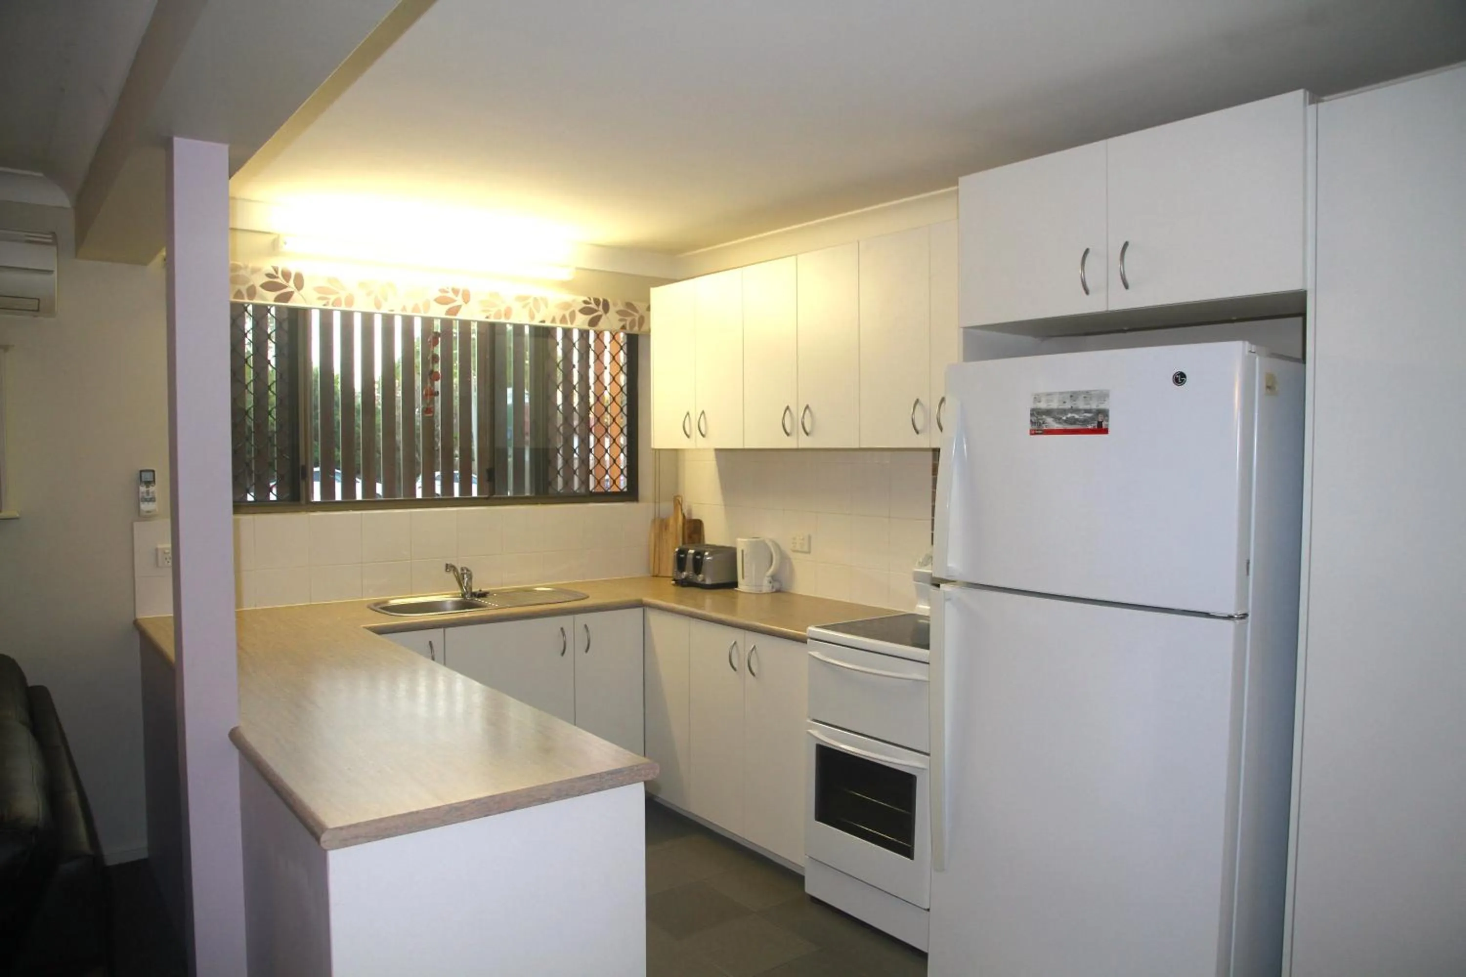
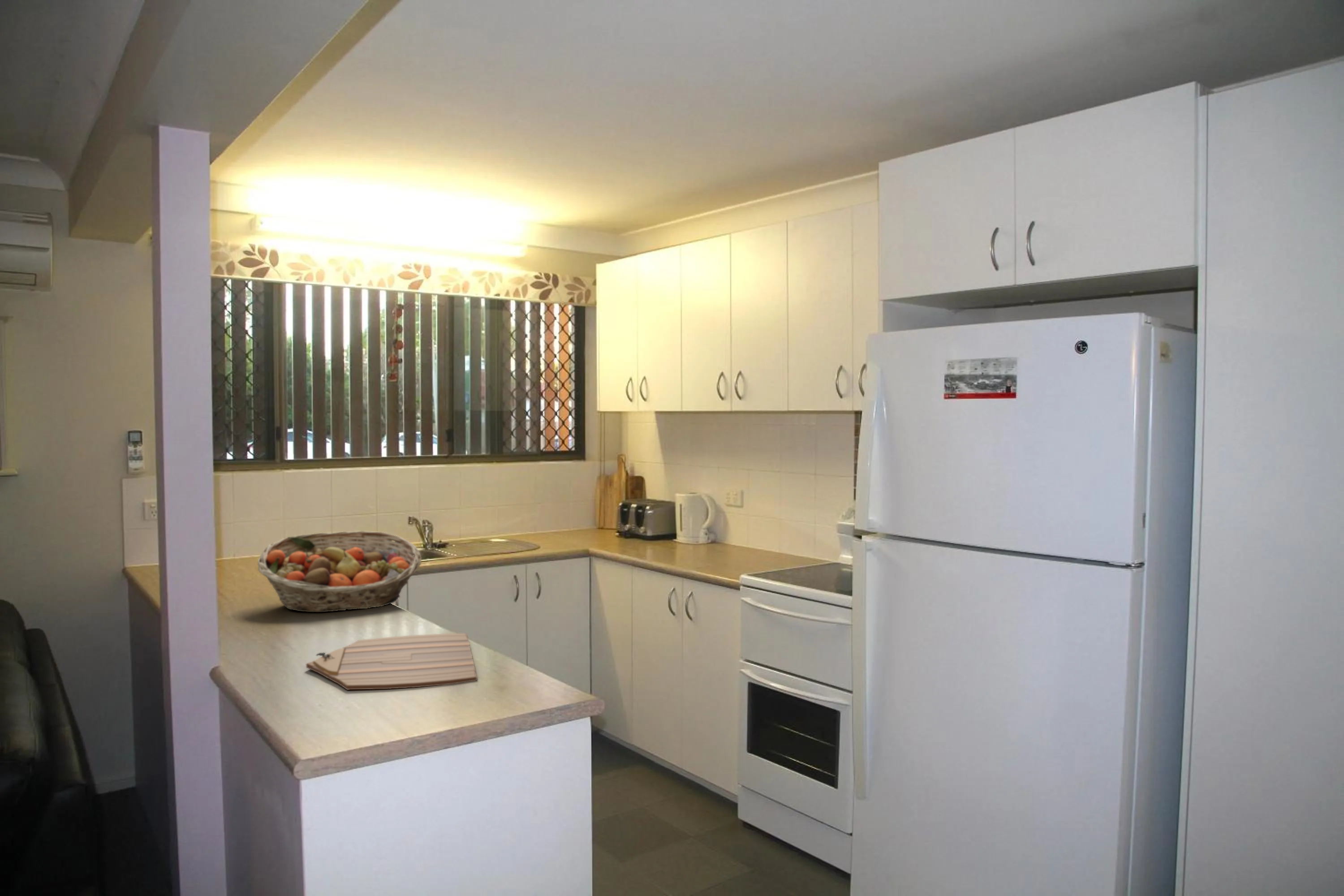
+ cutting board [306,633,478,690]
+ fruit basket [257,530,422,612]
